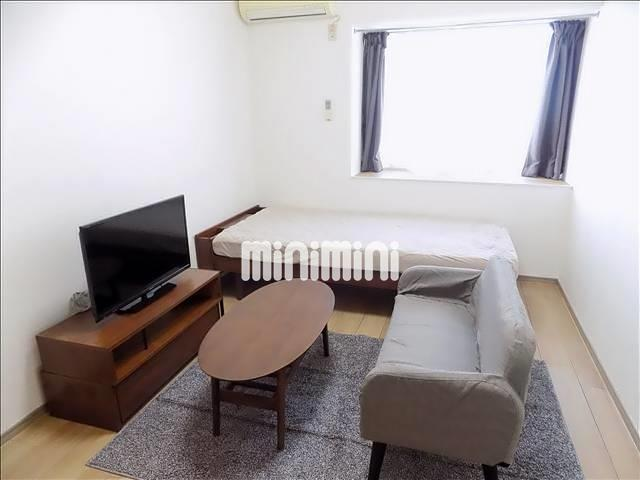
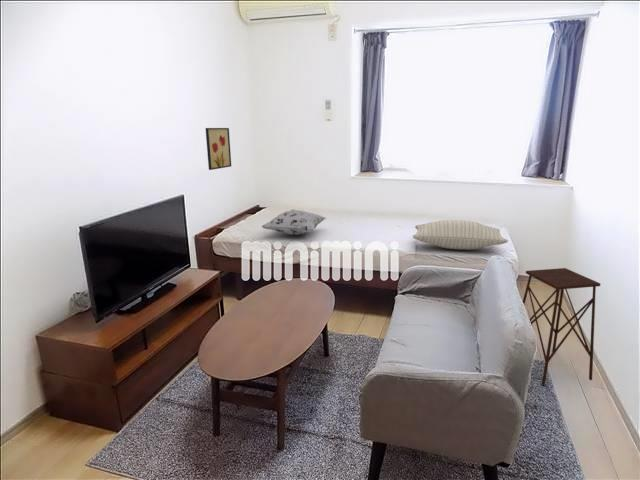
+ wall art [204,127,232,171]
+ decorative pillow [260,209,327,236]
+ pillow [412,219,509,251]
+ side table [522,267,601,387]
